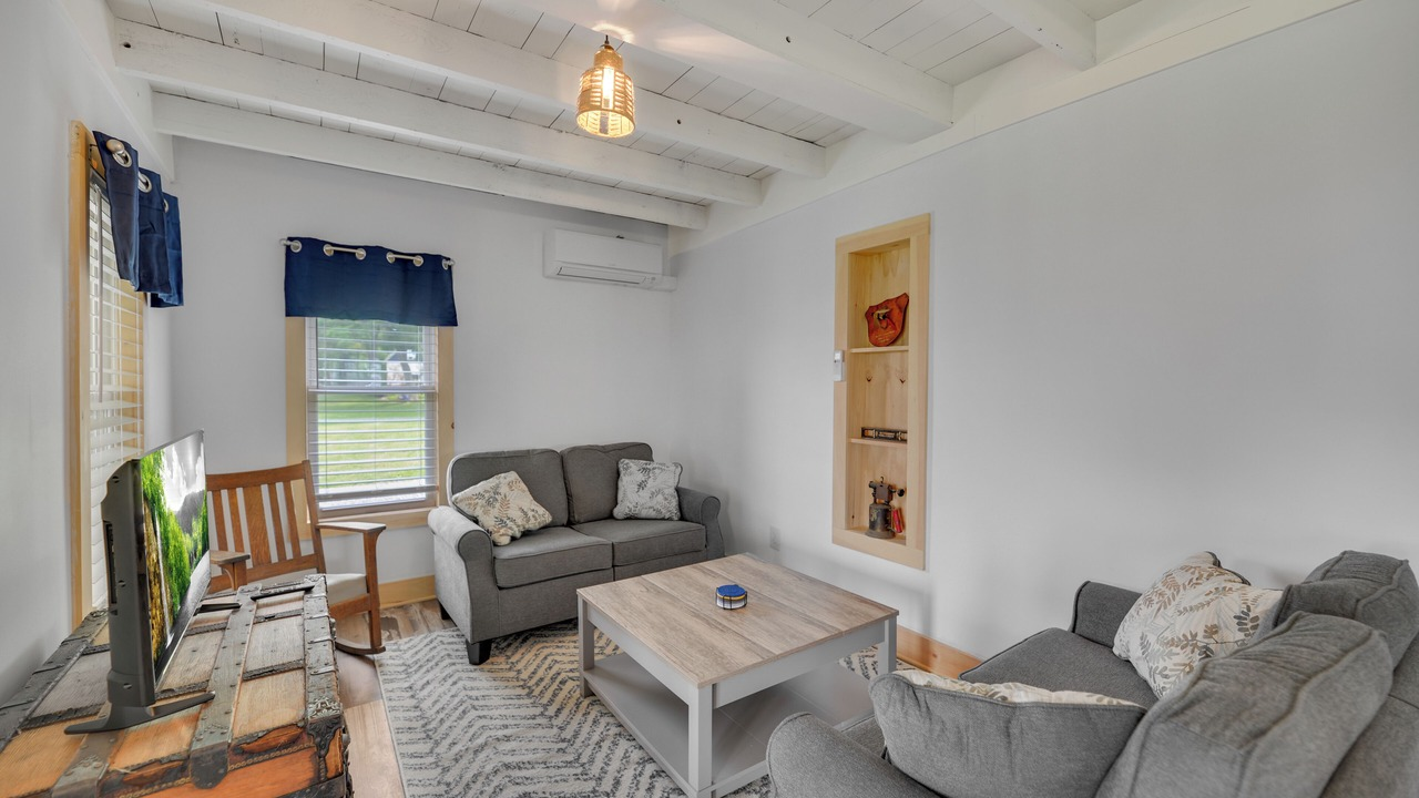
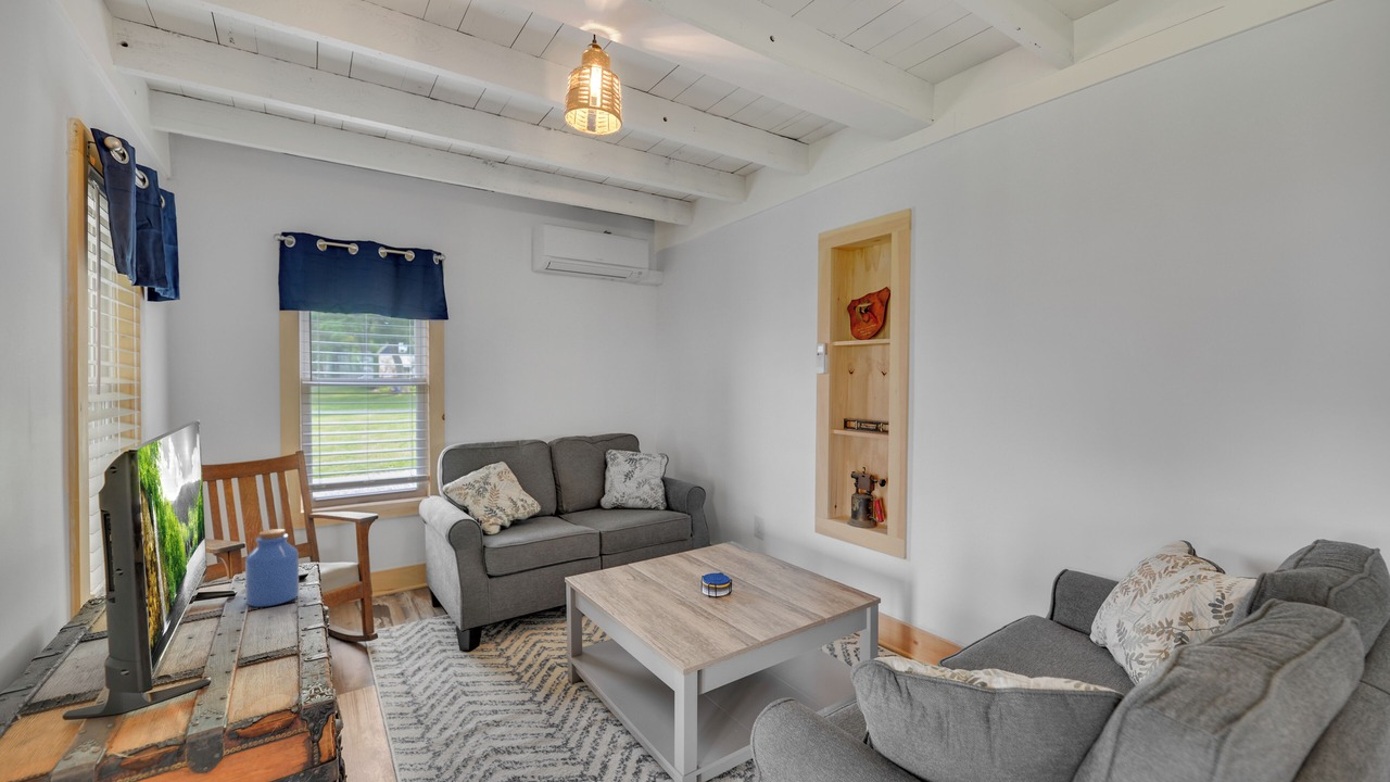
+ jar [244,528,300,608]
